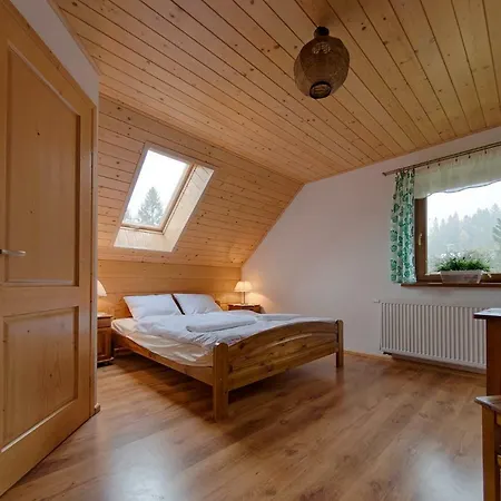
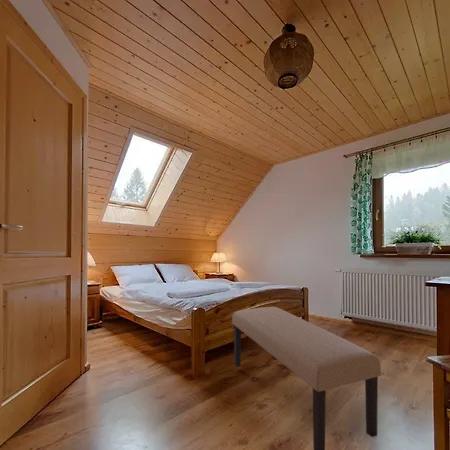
+ bench [231,306,382,450]
